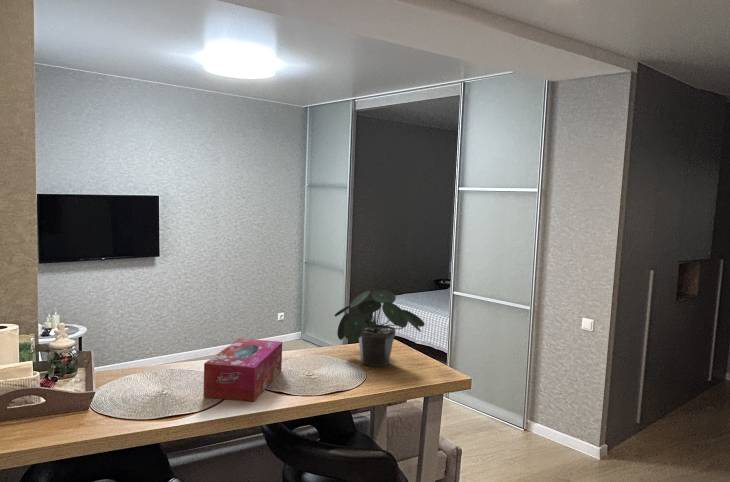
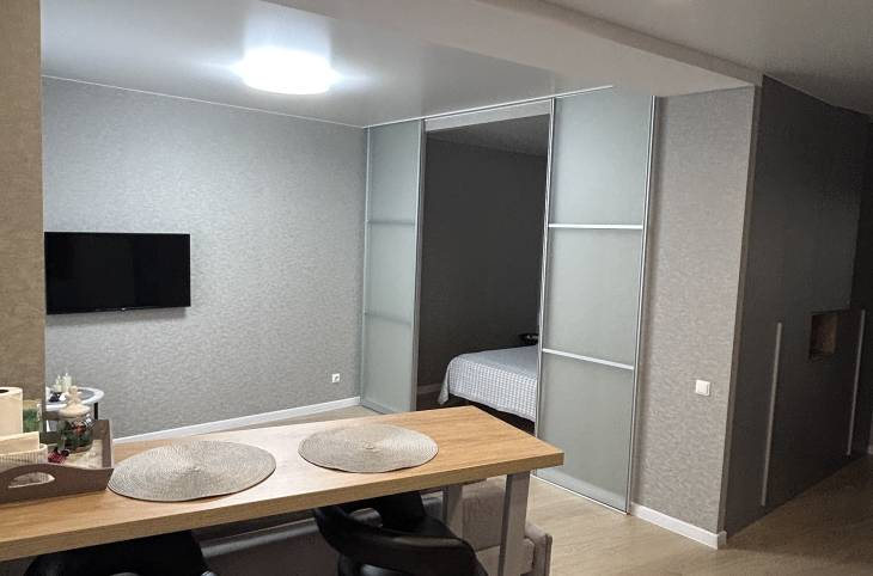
- tissue box [202,338,283,402]
- potted plant [333,288,426,368]
